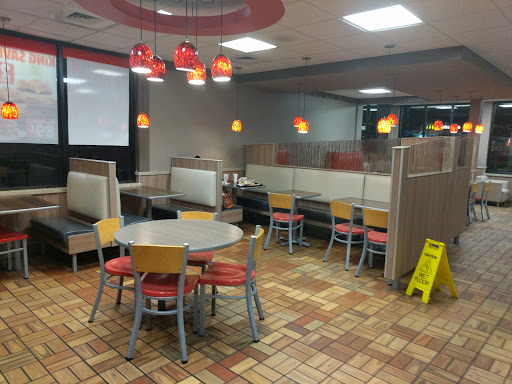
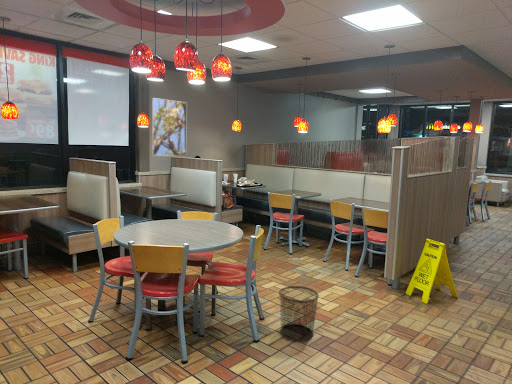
+ waste bin [278,285,320,342]
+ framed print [151,97,188,157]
